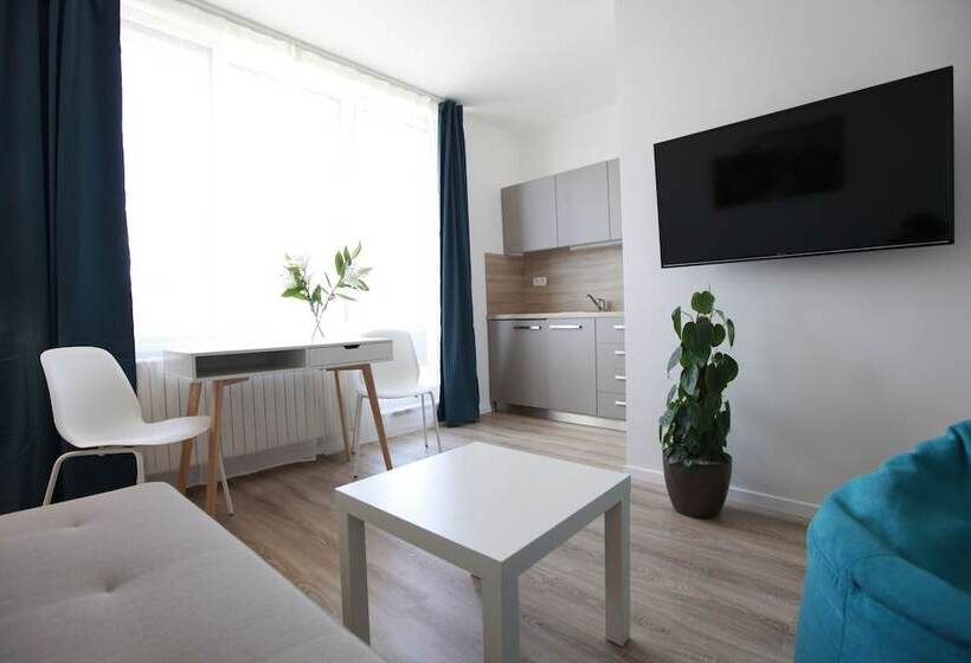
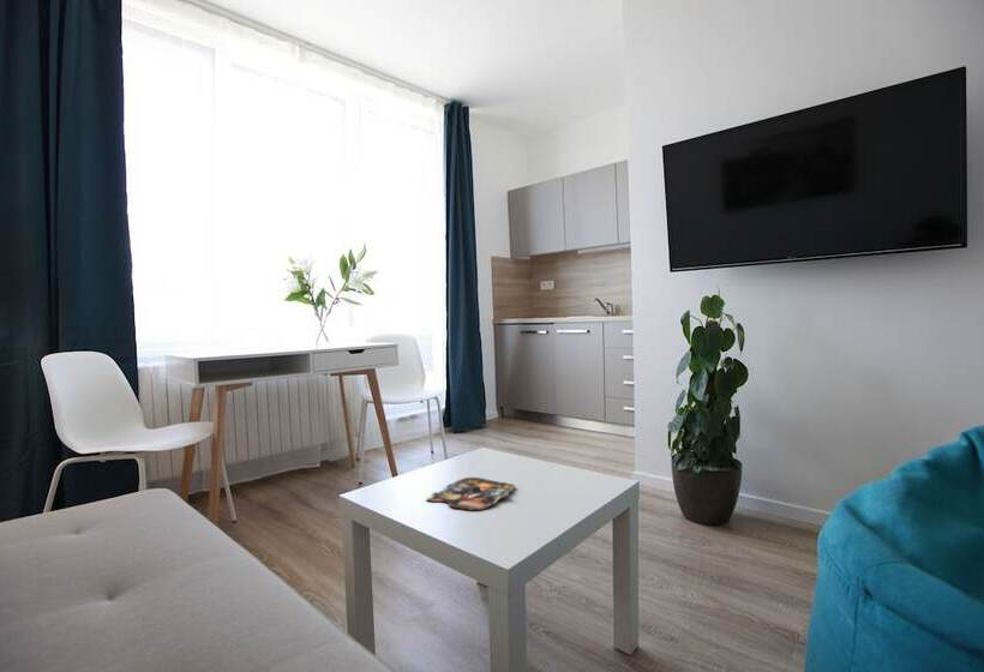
+ magazine [425,476,516,511]
